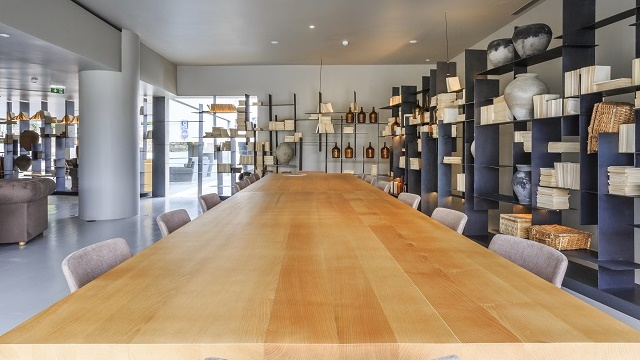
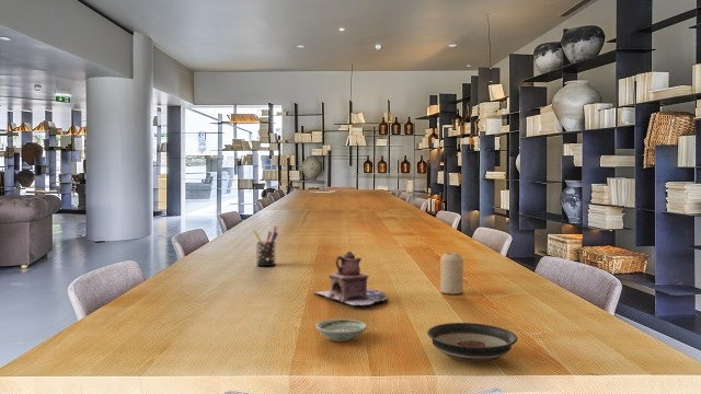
+ candle [439,251,464,296]
+ saucer [426,322,518,362]
+ teapot [313,251,389,306]
+ pen holder [252,225,279,267]
+ saucer [314,317,368,341]
